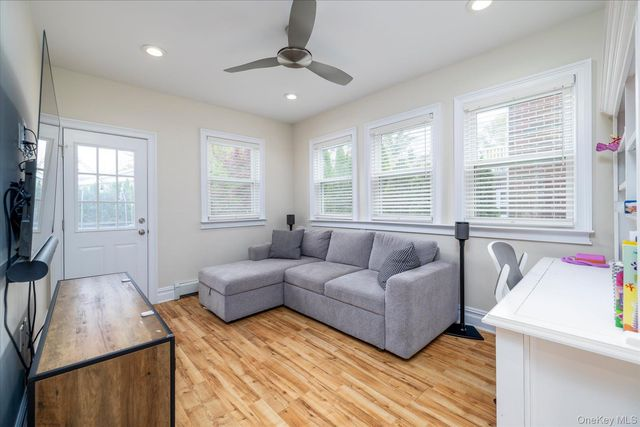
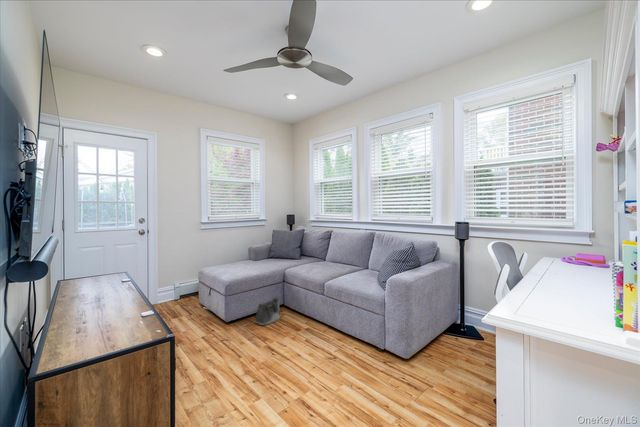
+ saddlebag [253,297,281,326]
